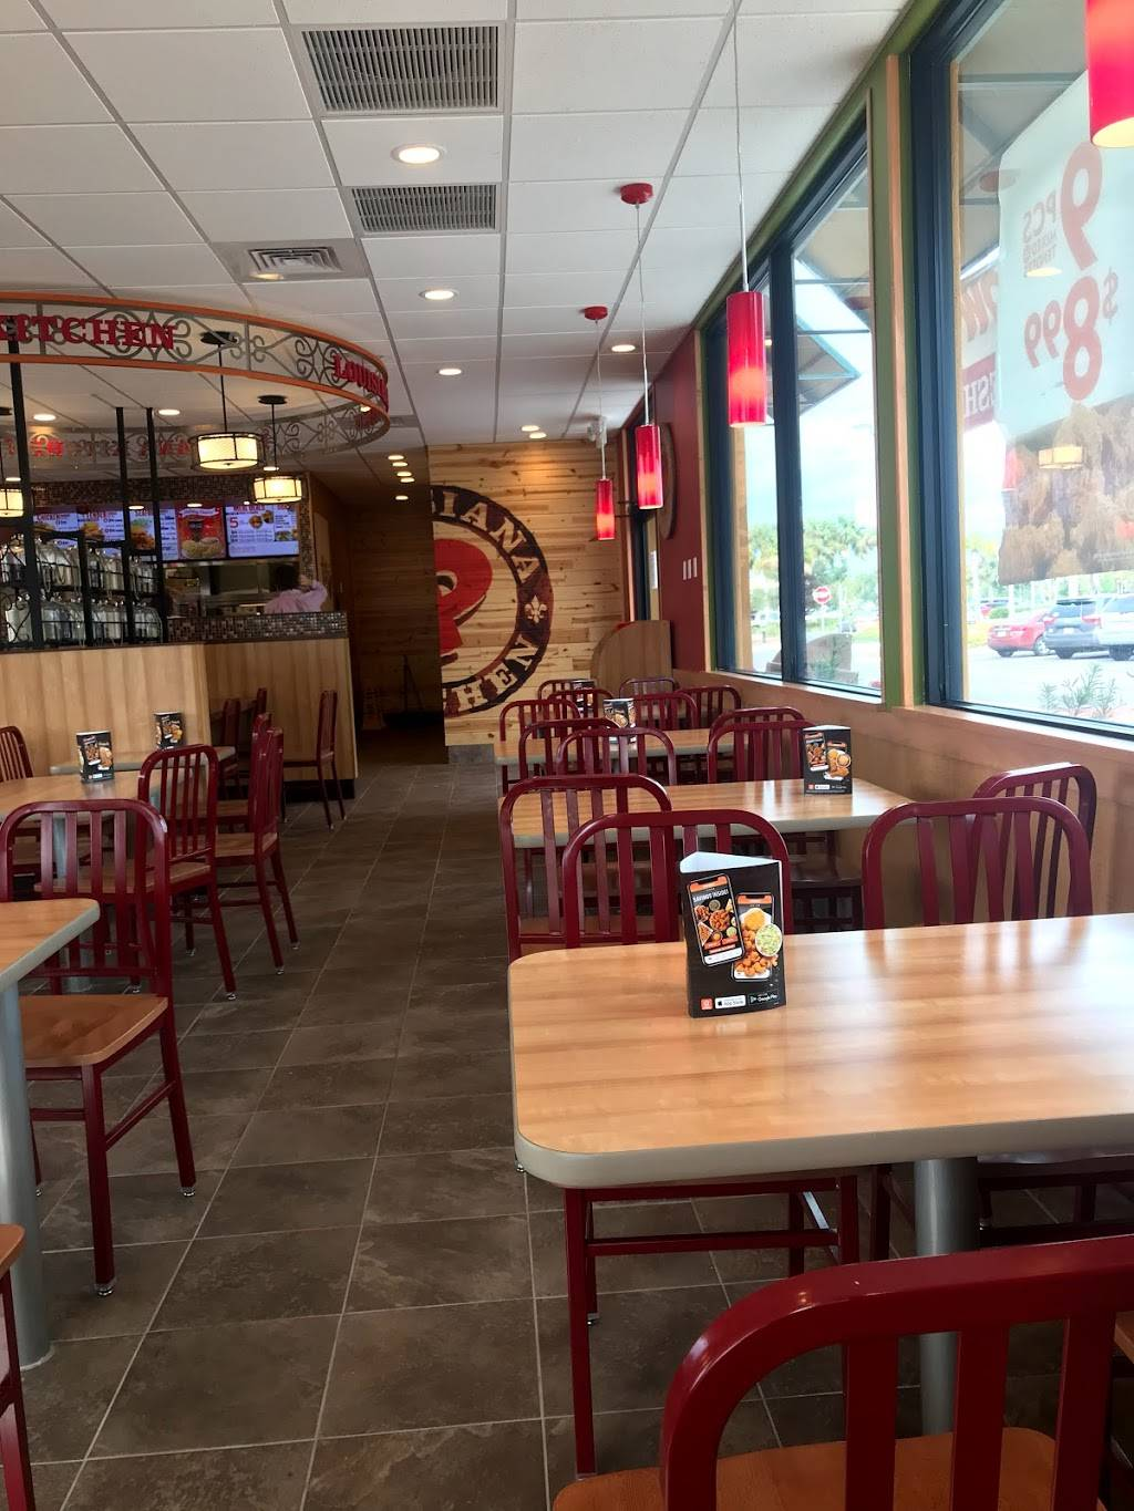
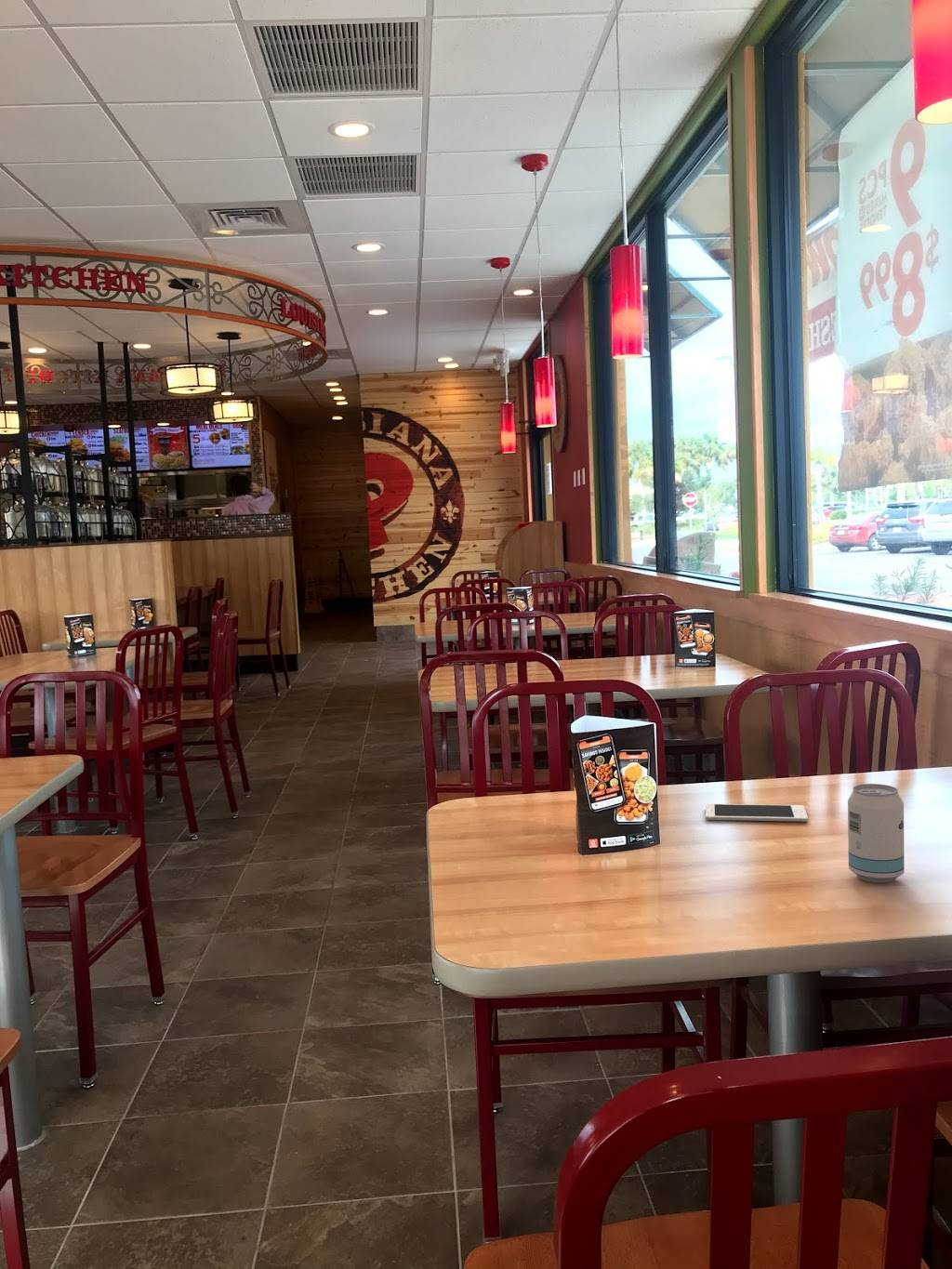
+ cell phone [705,803,809,823]
+ beverage can [847,783,906,883]
